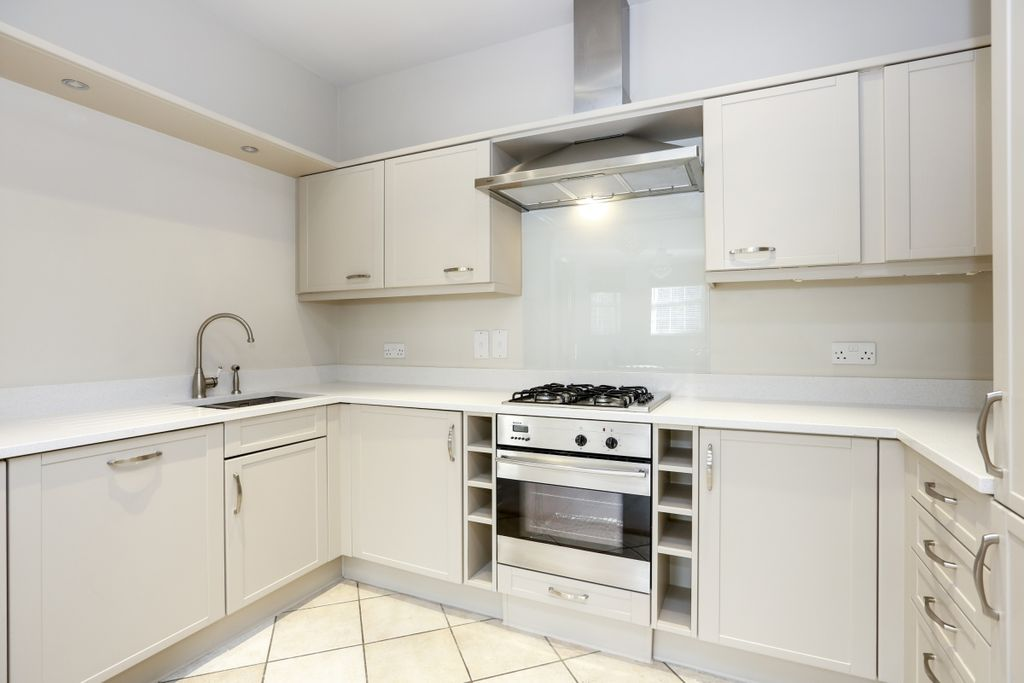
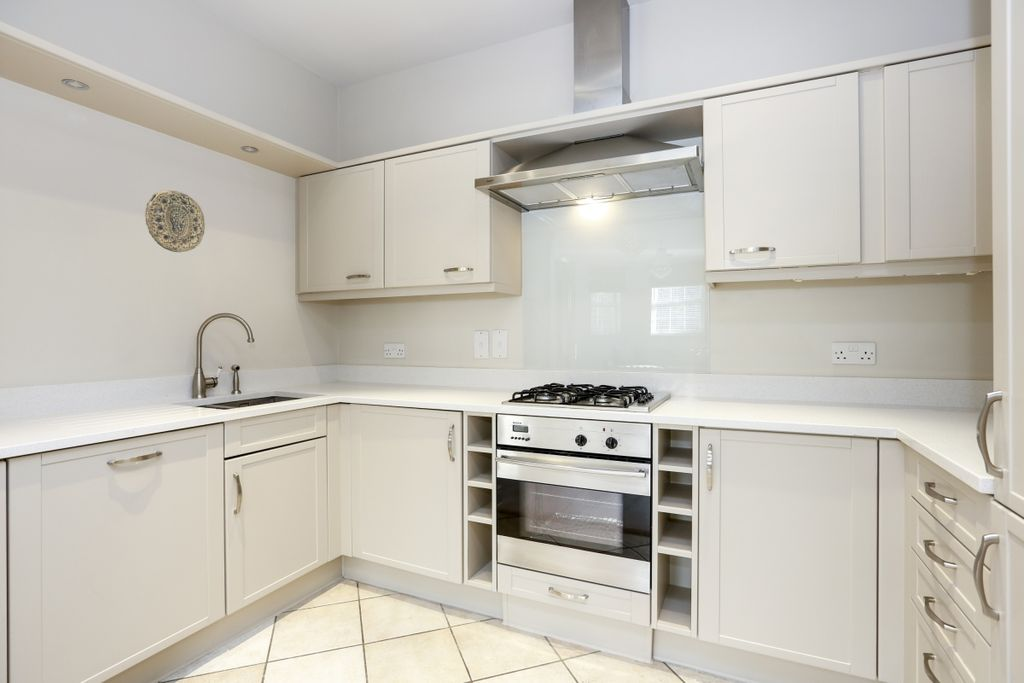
+ decorative plate [144,189,206,253]
